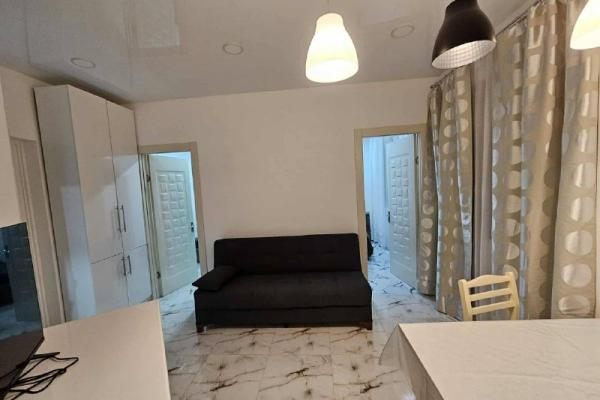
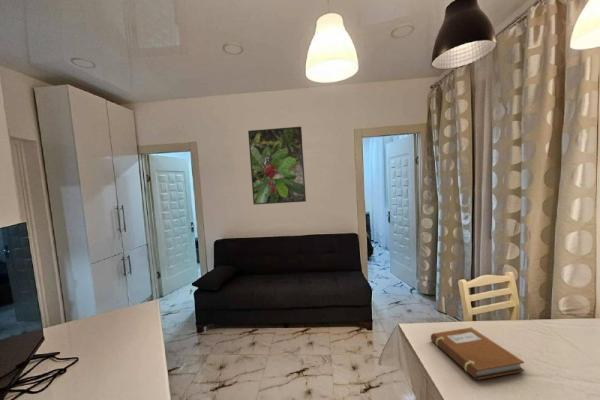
+ notebook [430,327,525,381]
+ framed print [247,126,307,206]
